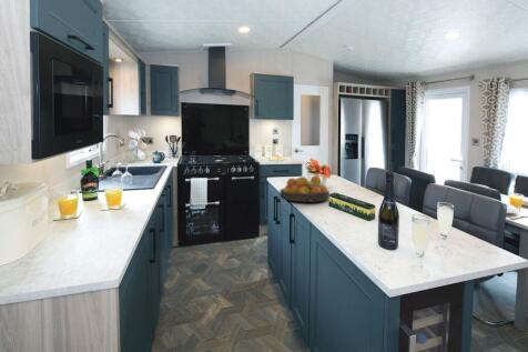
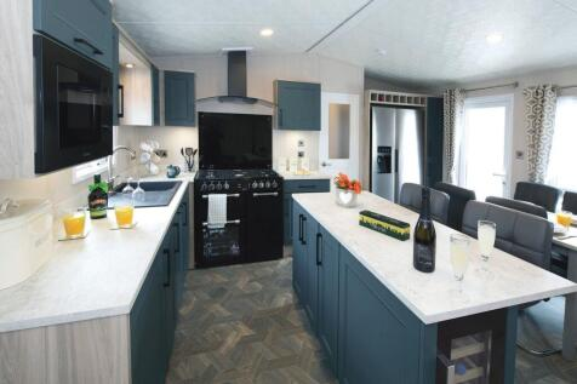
- fruit bowl [280,174,331,203]
